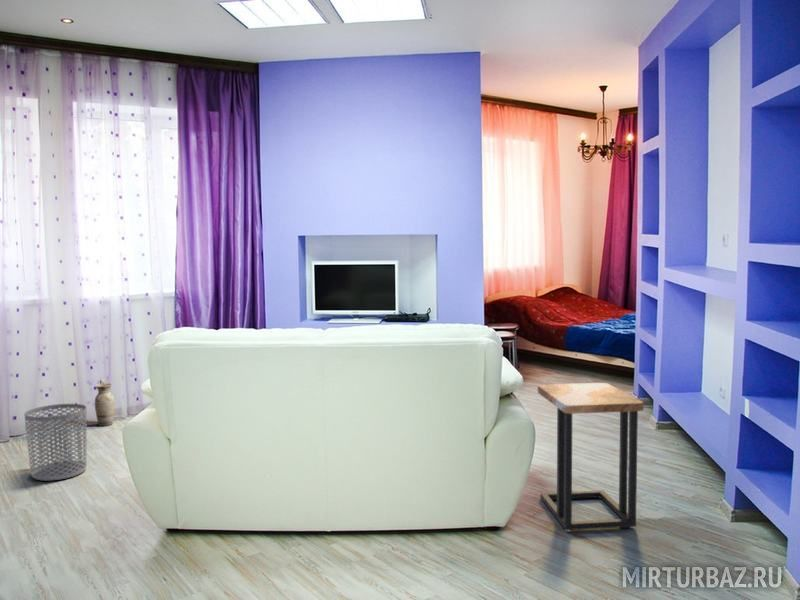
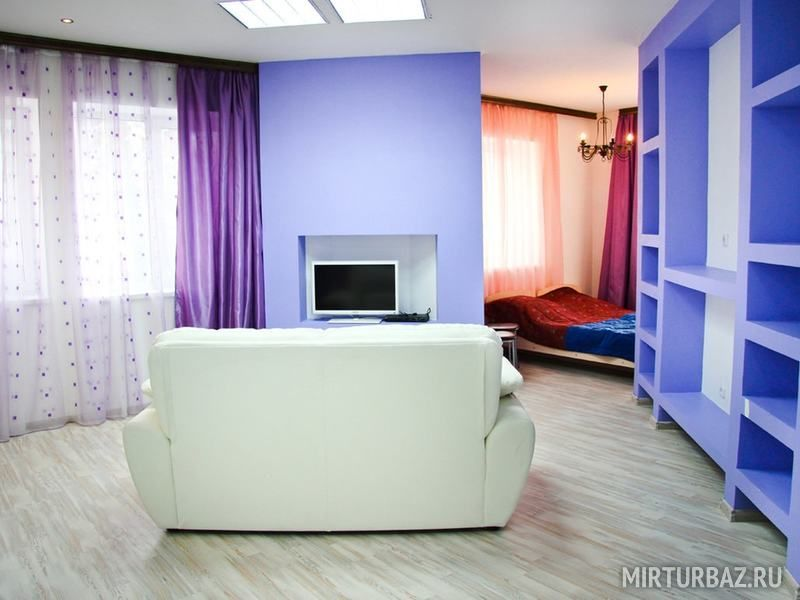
- waste bin [24,403,88,482]
- ceramic jug [94,378,116,427]
- side table [537,382,645,532]
